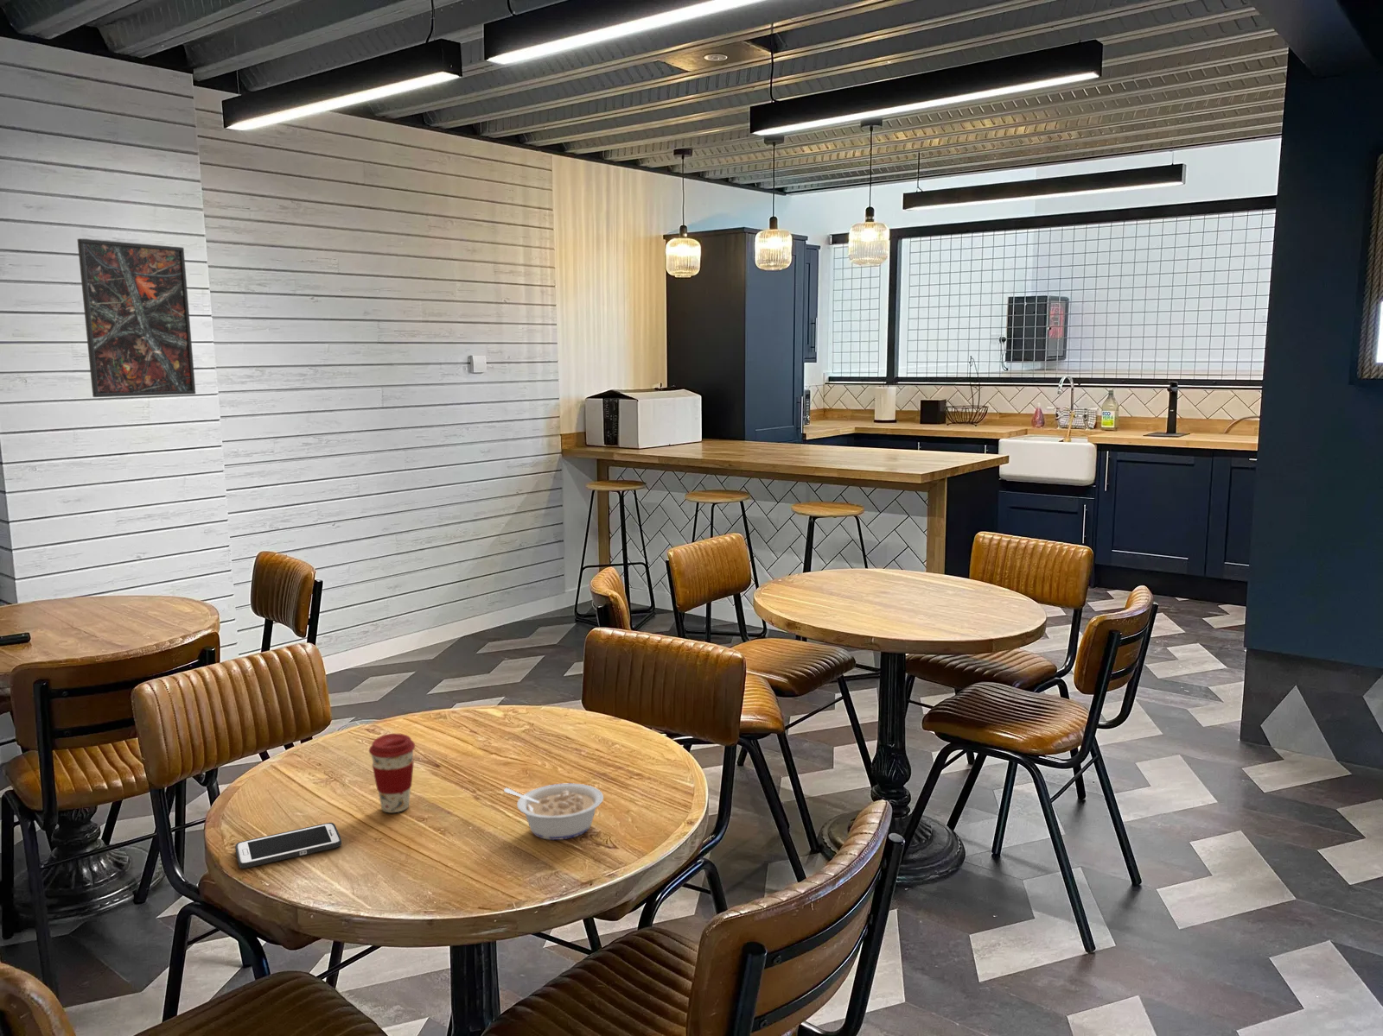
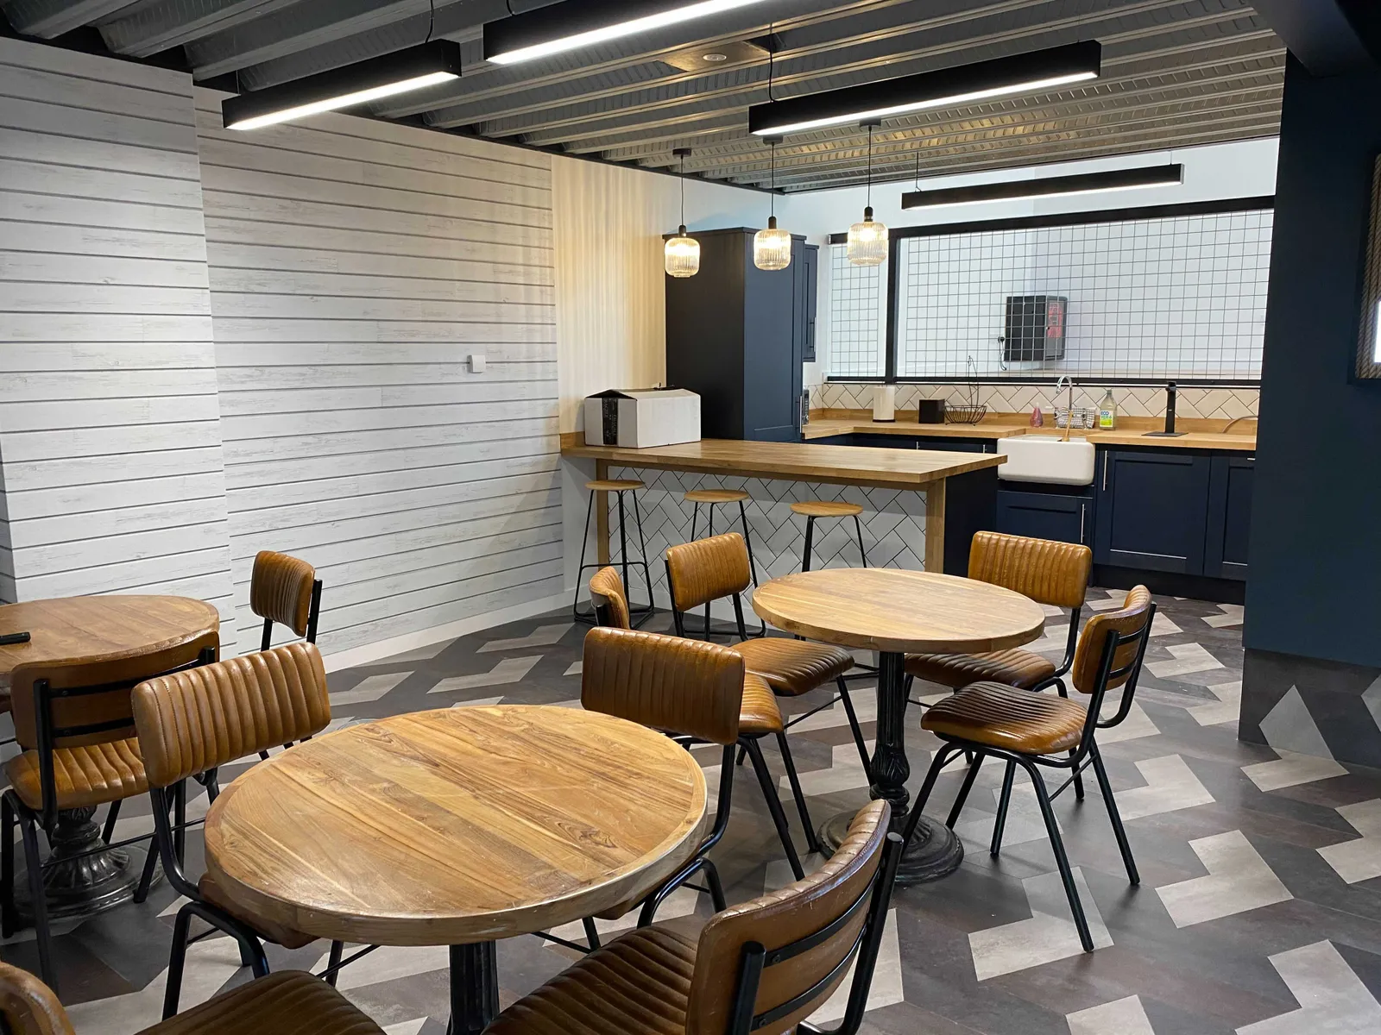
- legume [503,782,604,841]
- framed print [76,237,196,398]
- coffee cup [368,733,416,813]
- cell phone [234,822,342,869]
